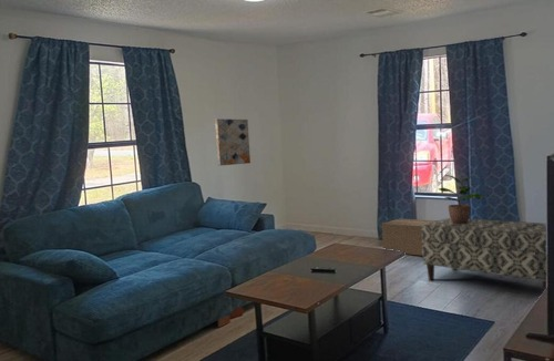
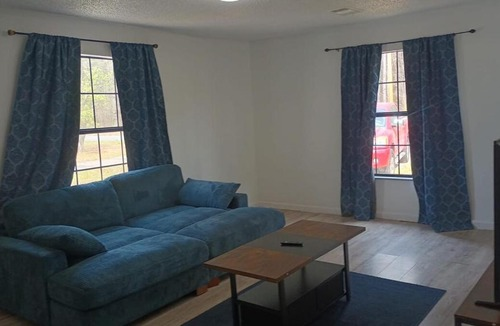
- cardboard box [381,218,438,257]
- wall art [214,117,252,167]
- potted plant [438,174,484,224]
- bench [422,217,547,291]
